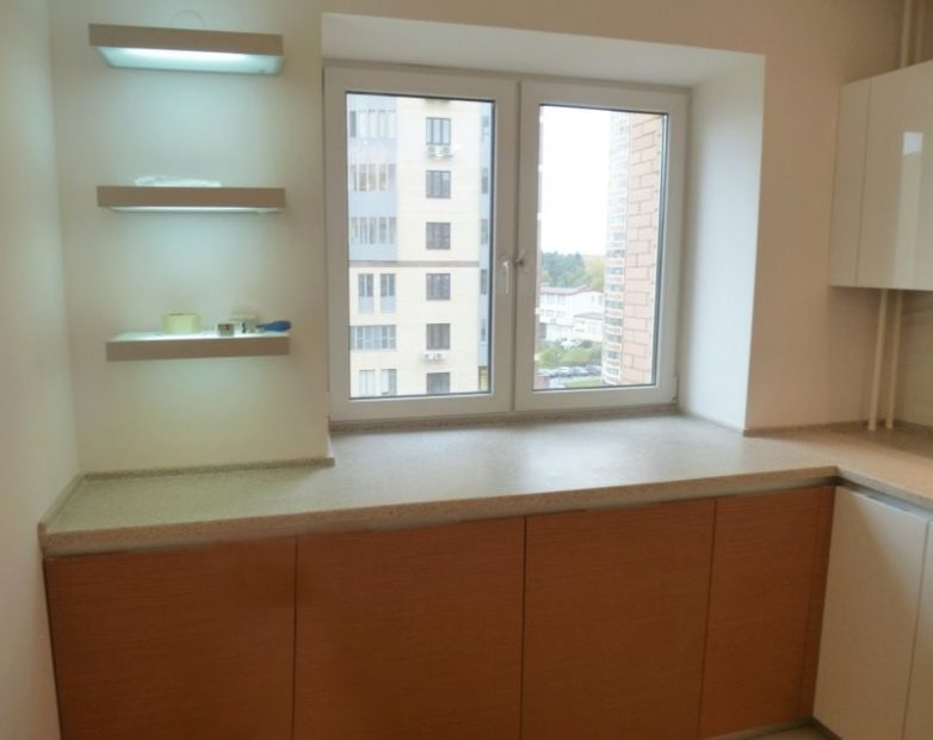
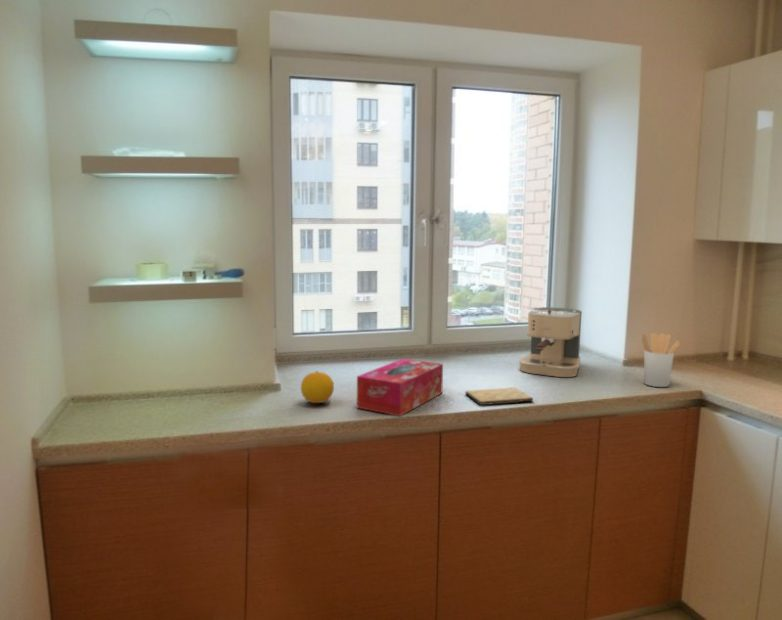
+ coffee maker [518,306,583,378]
+ tissue box [356,357,444,417]
+ fruit [300,370,335,404]
+ cutting board [465,387,534,406]
+ utensil holder [641,332,682,388]
